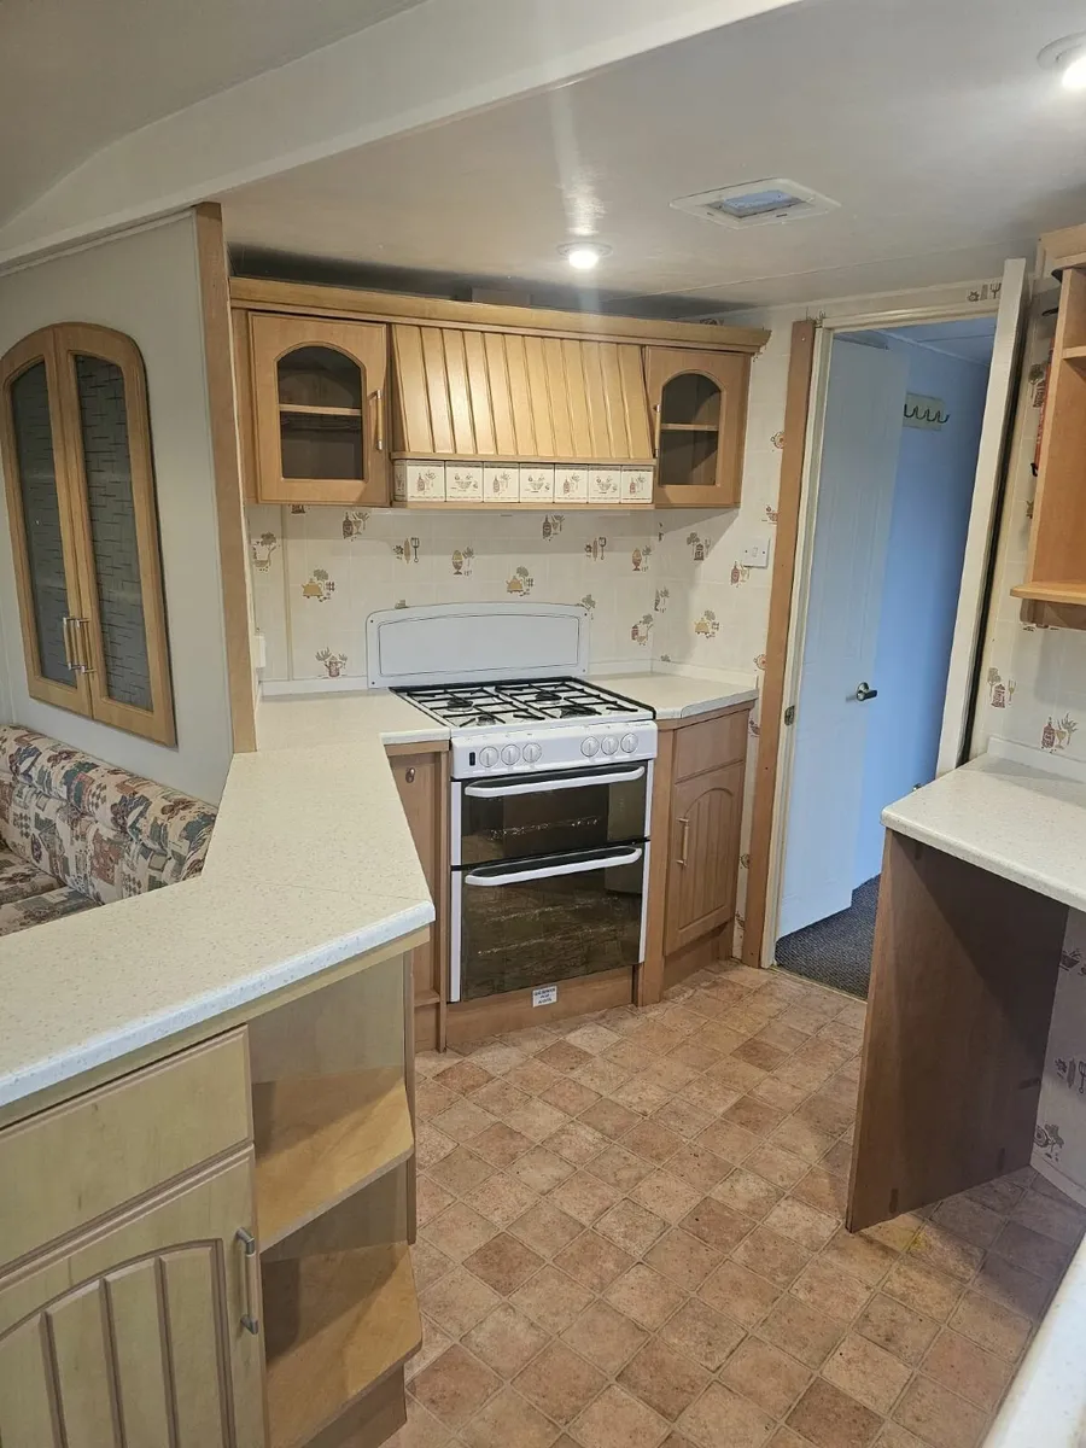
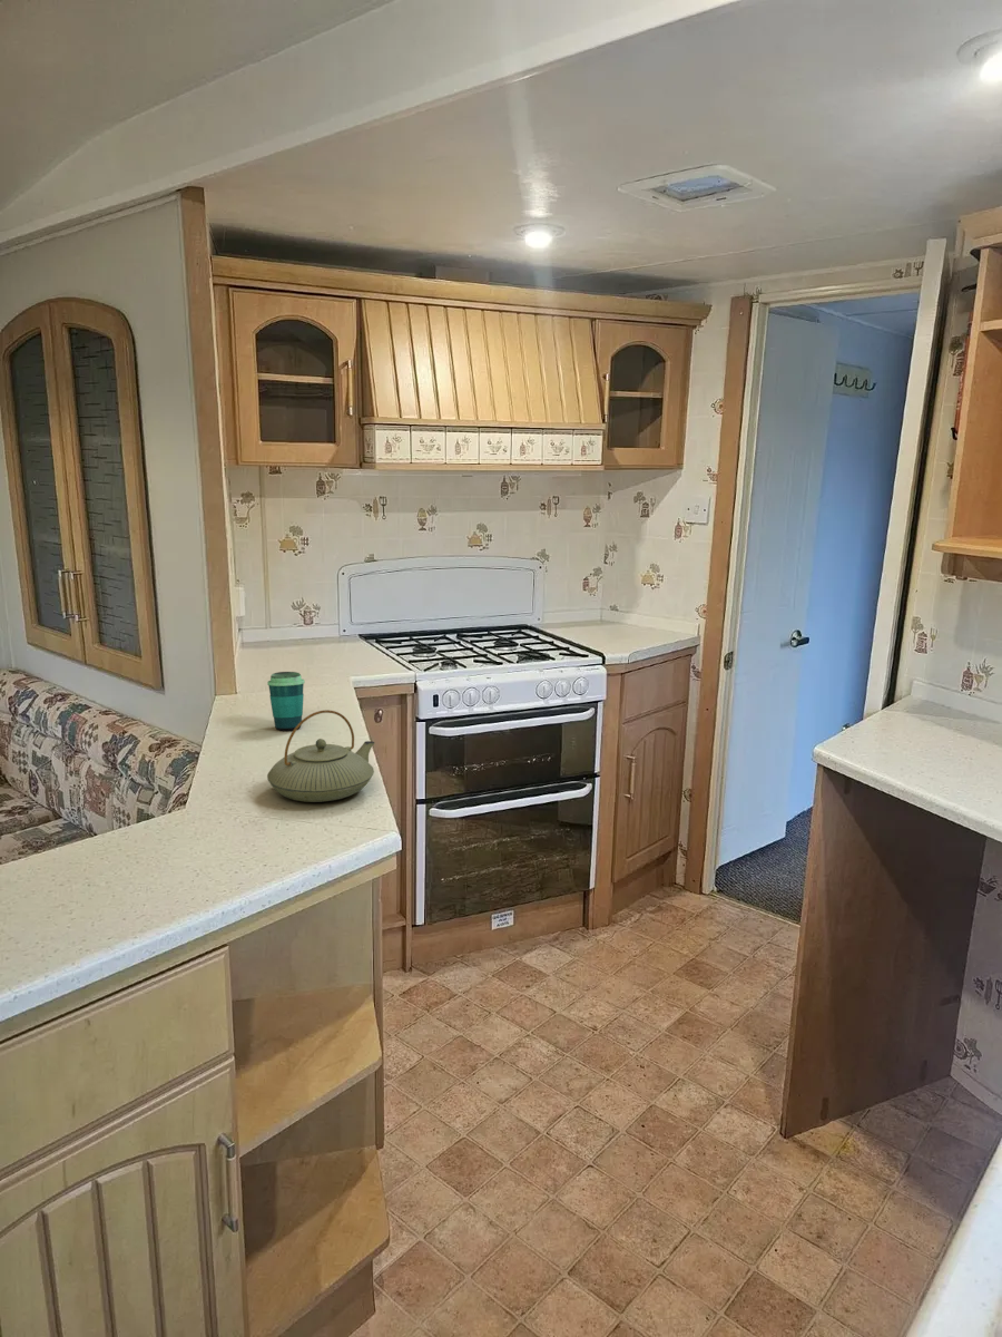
+ cup [266,671,306,732]
+ teapot [266,709,375,803]
